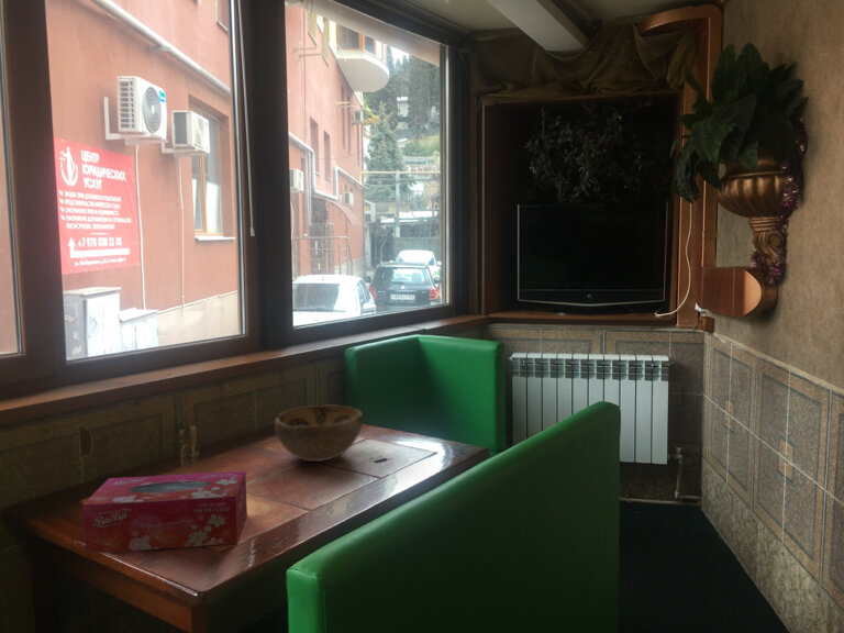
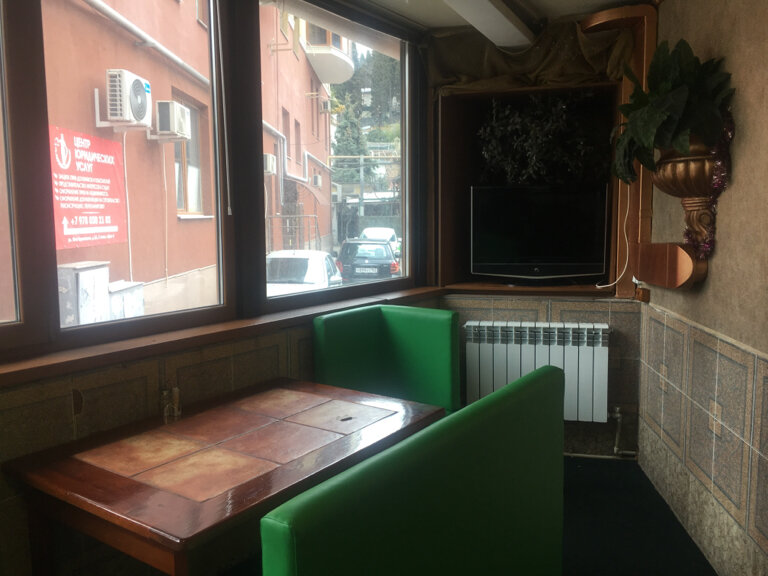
- tissue box [81,470,248,555]
- decorative bowl [274,404,364,463]
